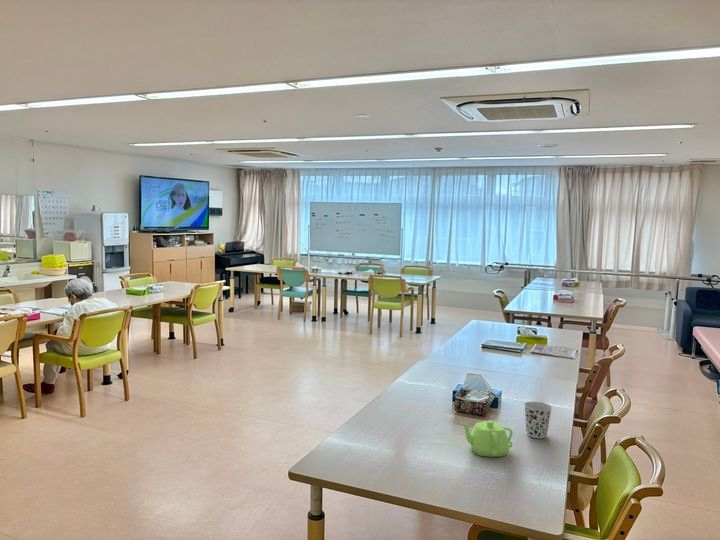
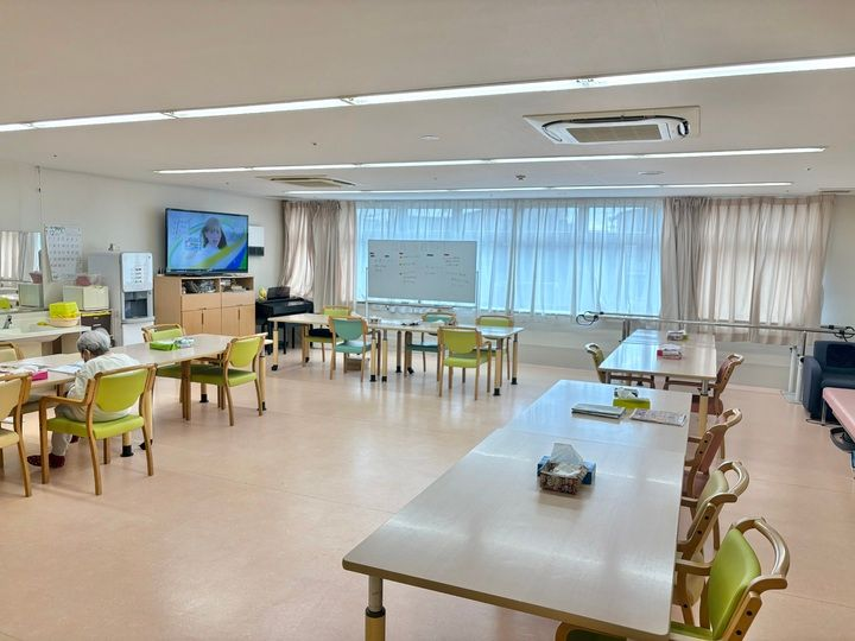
- cup [523,401,553,439]
- teapot [459,420,514,458]
